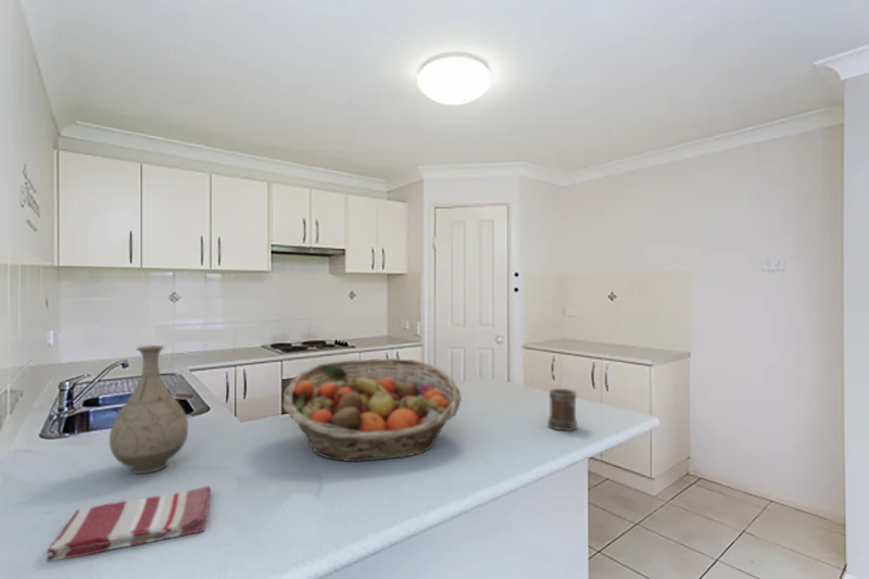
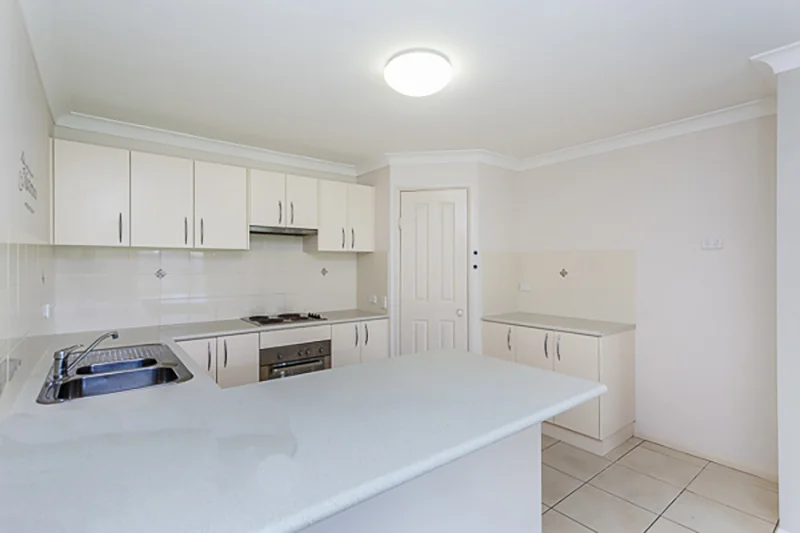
- vase [109,344,189,475]
- mug [547,388,579,432]
- fruit basket [281,357,463,463]
- dish towel [45,484,212,562]
